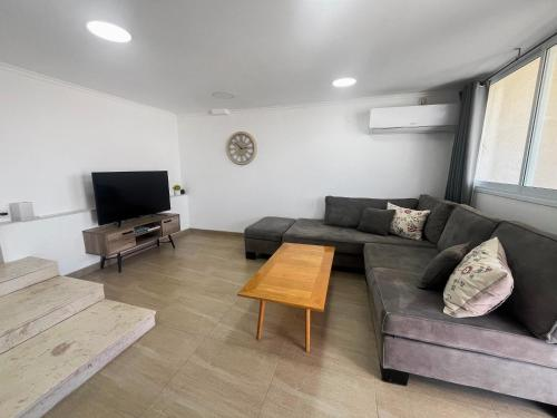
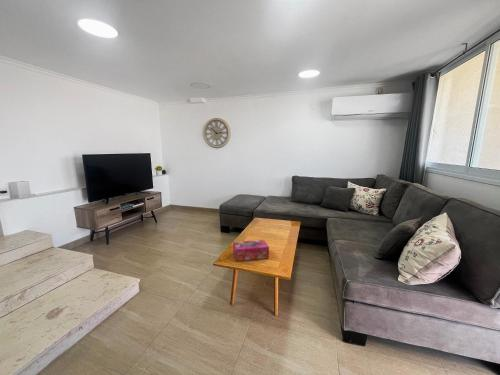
+ tissue box [232,239,270,262]
